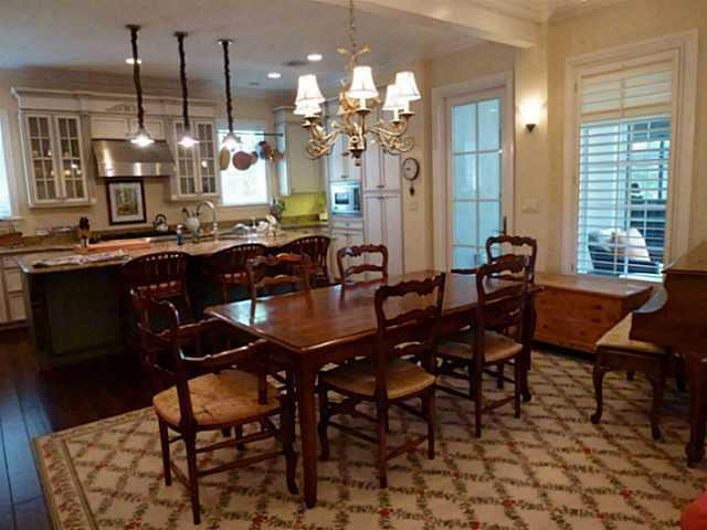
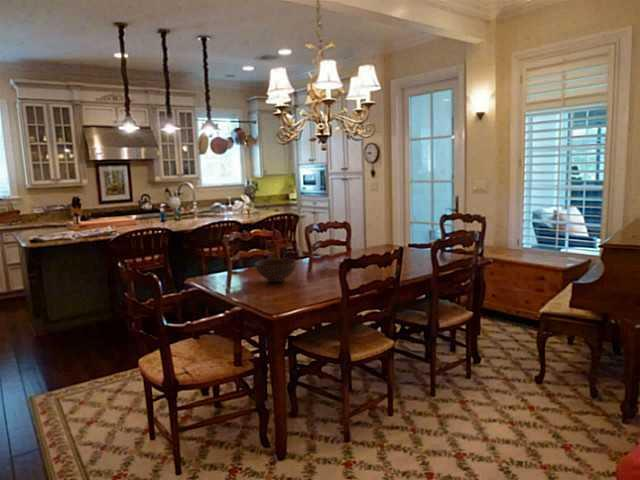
+ bowl [254,258,297,283]
